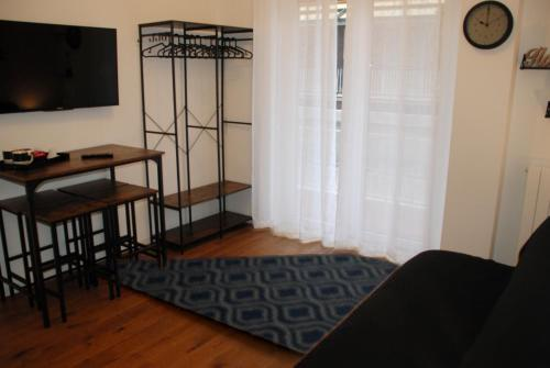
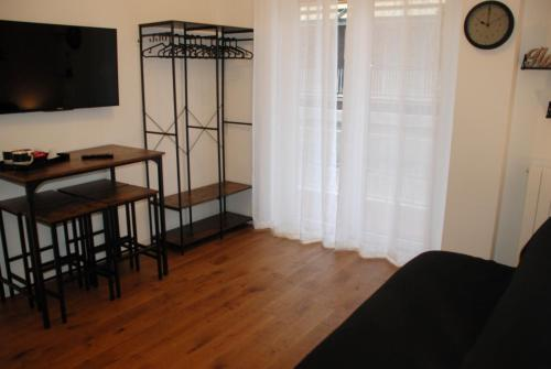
- rug [97,252,403,356]
